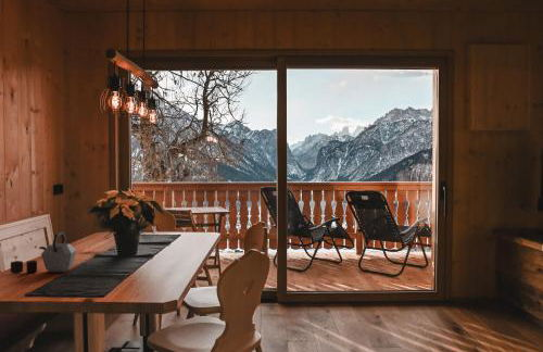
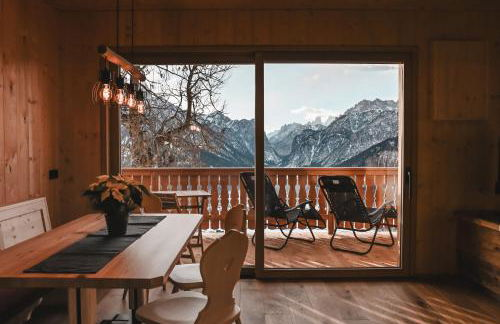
- kettle [10,230,77,274]
